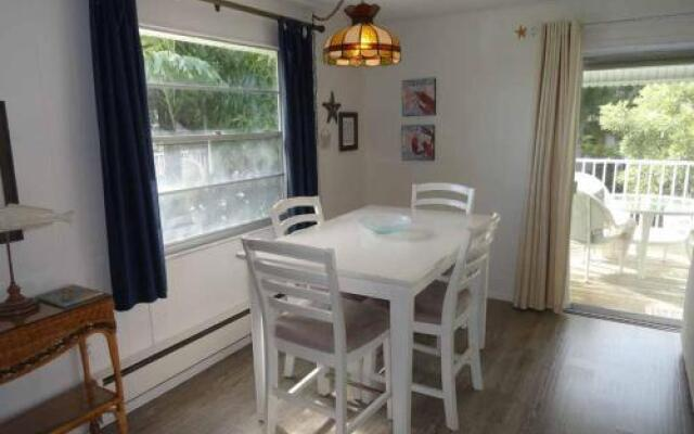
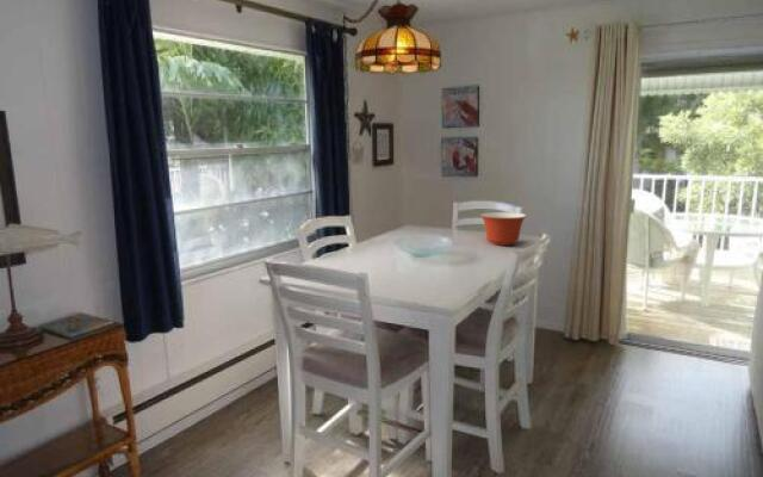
+ mixing bowl [479,211,527,247]
